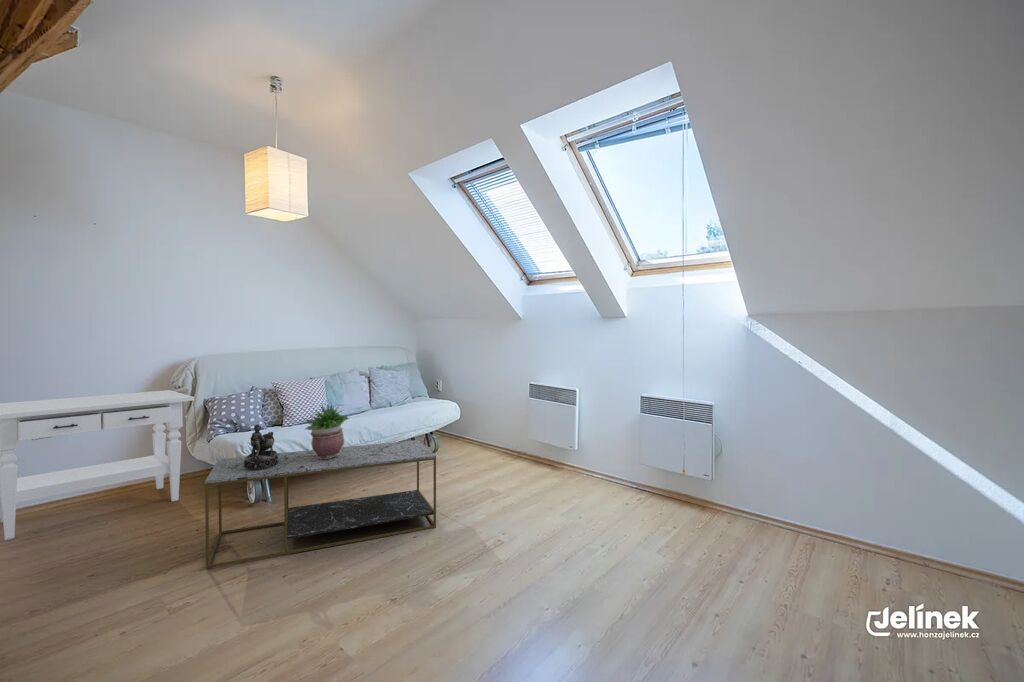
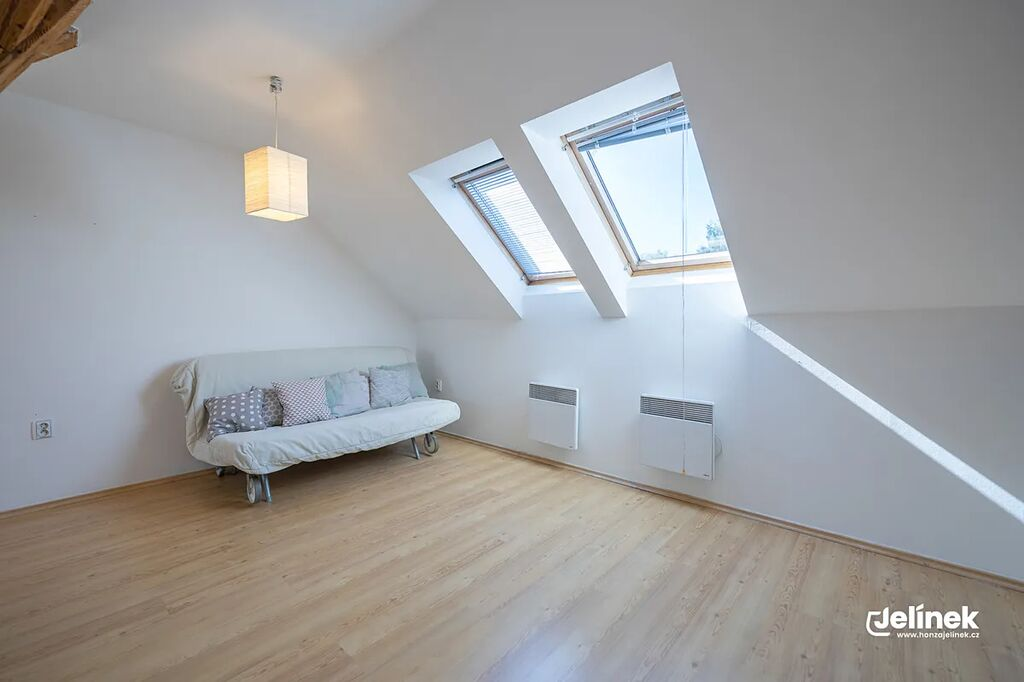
- side table [0,389,195,542]
- potted plant [303,402,351,460]
- coffee table [204,439,437,569]
- decorative bowl [244,423,278,471]
